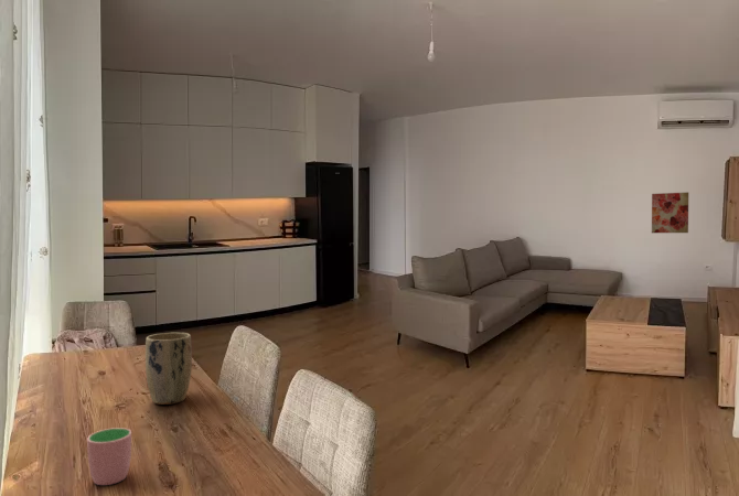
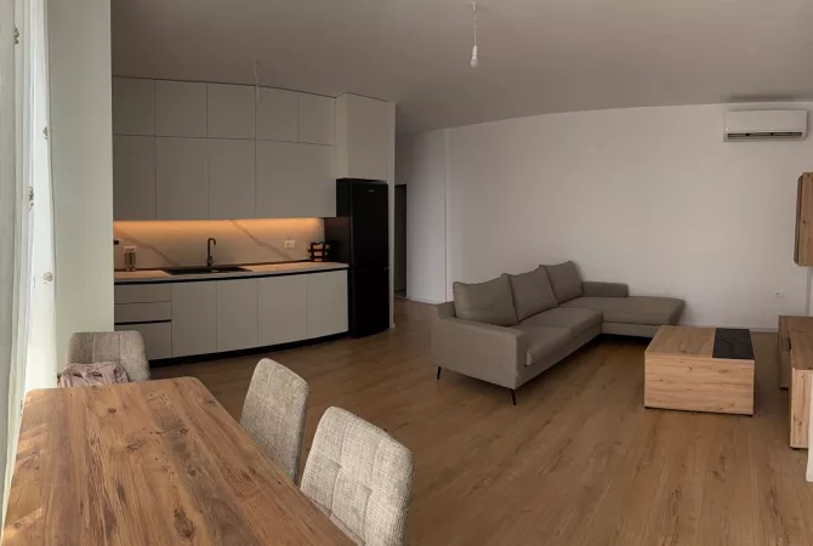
- wall art [651,191,689,234]
- cup [86,427,132,486]
- plant pot [144,332,193,406]
